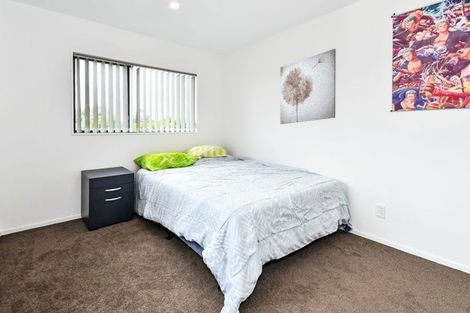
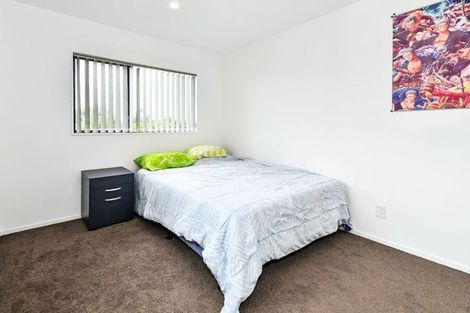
- wall art [279,48,337,125]
